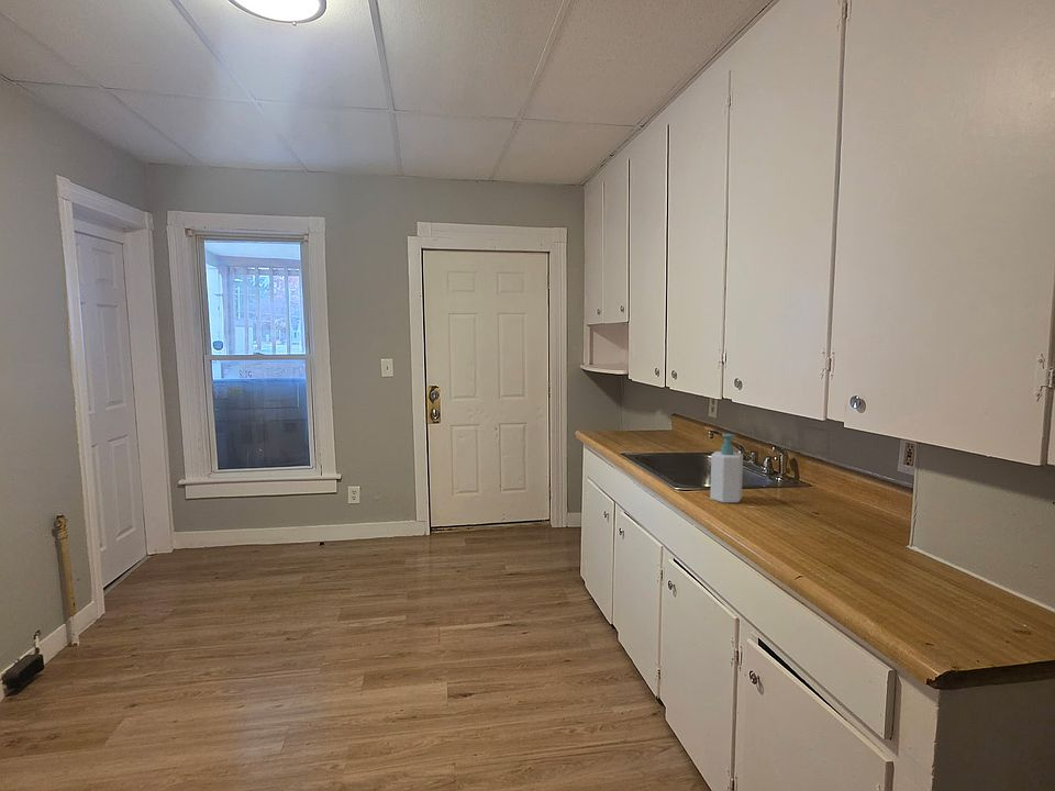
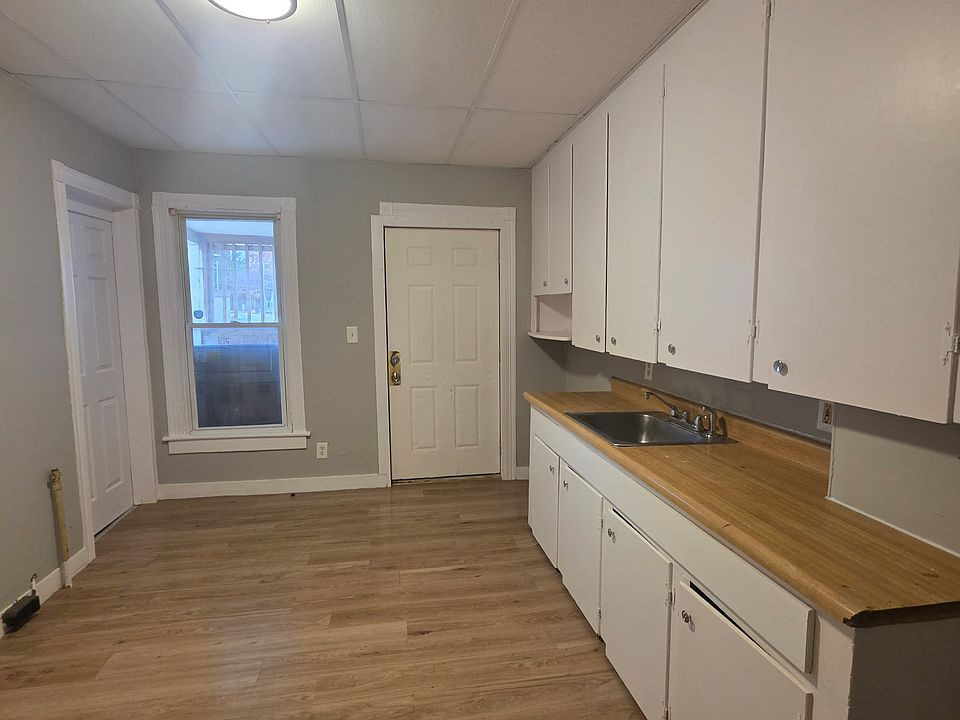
- soap bottle [709,433,744,503]
